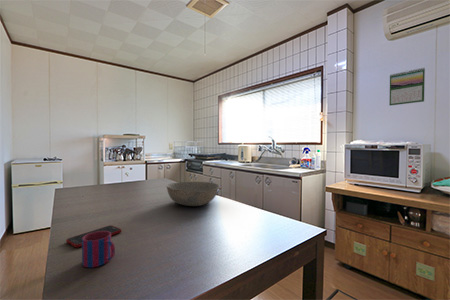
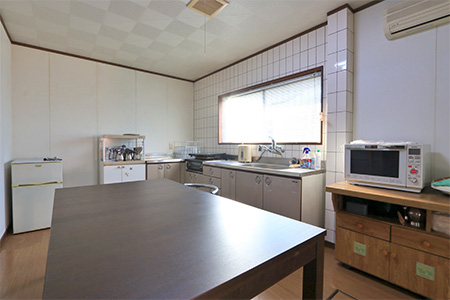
- cell phone [65,224,122,248]
- calendar [388,67,426,106]
- bowl [166,181,220,207]
- mug [81,231,116,268]
